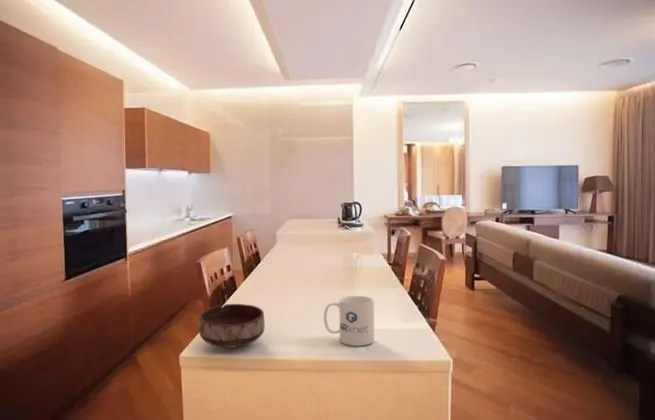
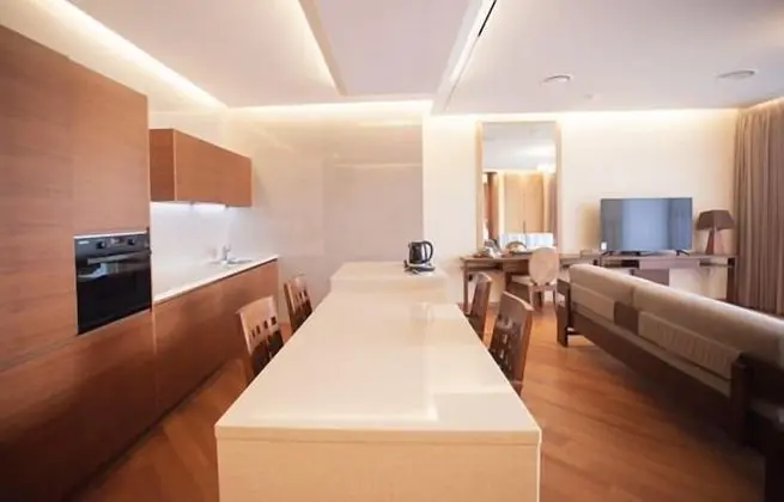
- mug [323,295,375,347]
- bowl [198,303,266,349]
